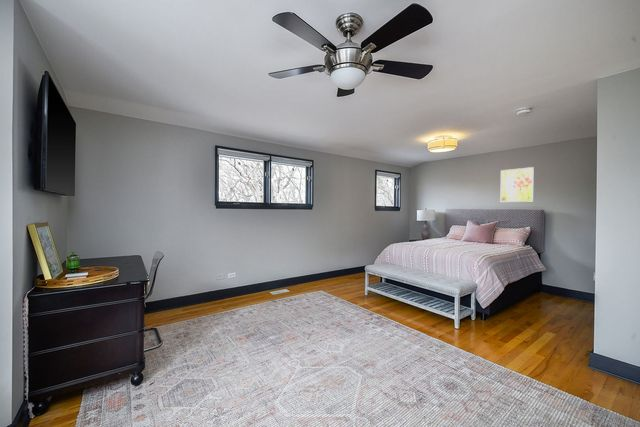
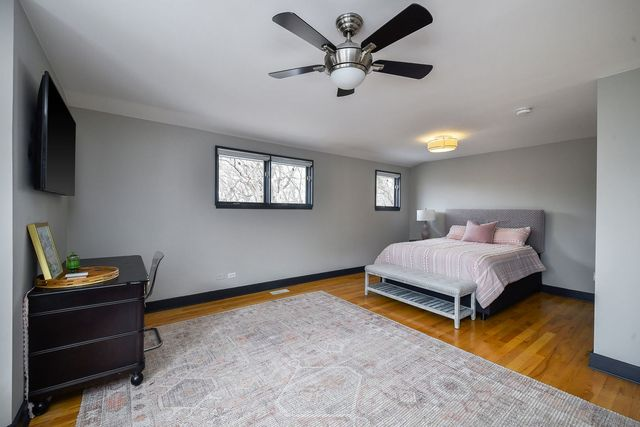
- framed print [500,166,534,203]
